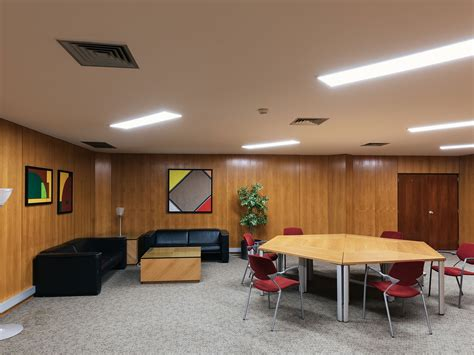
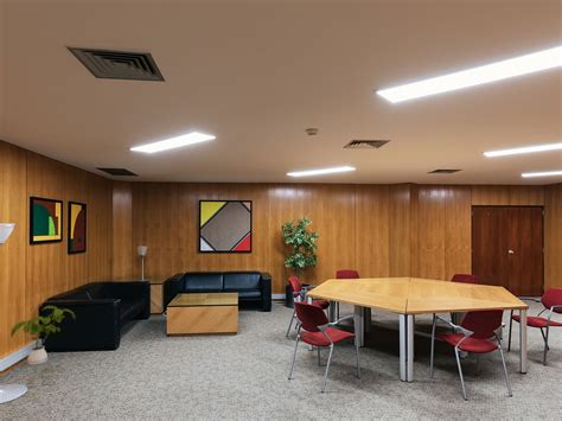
+ house plant [9,305,76,366]
